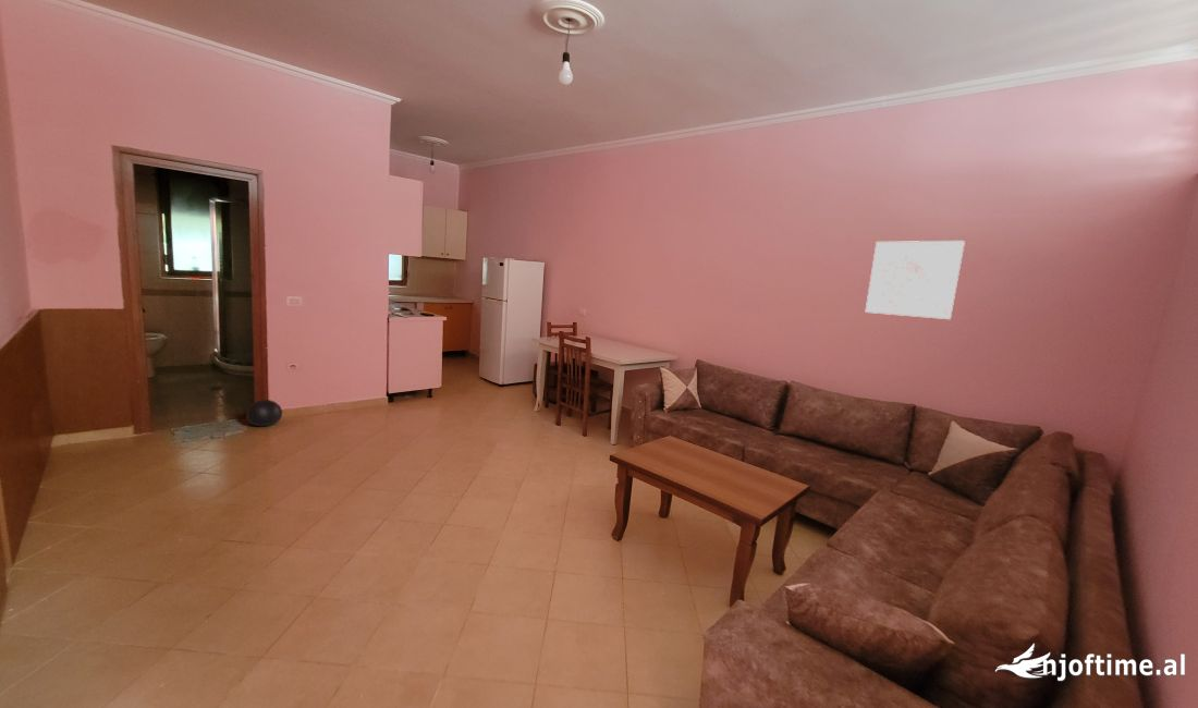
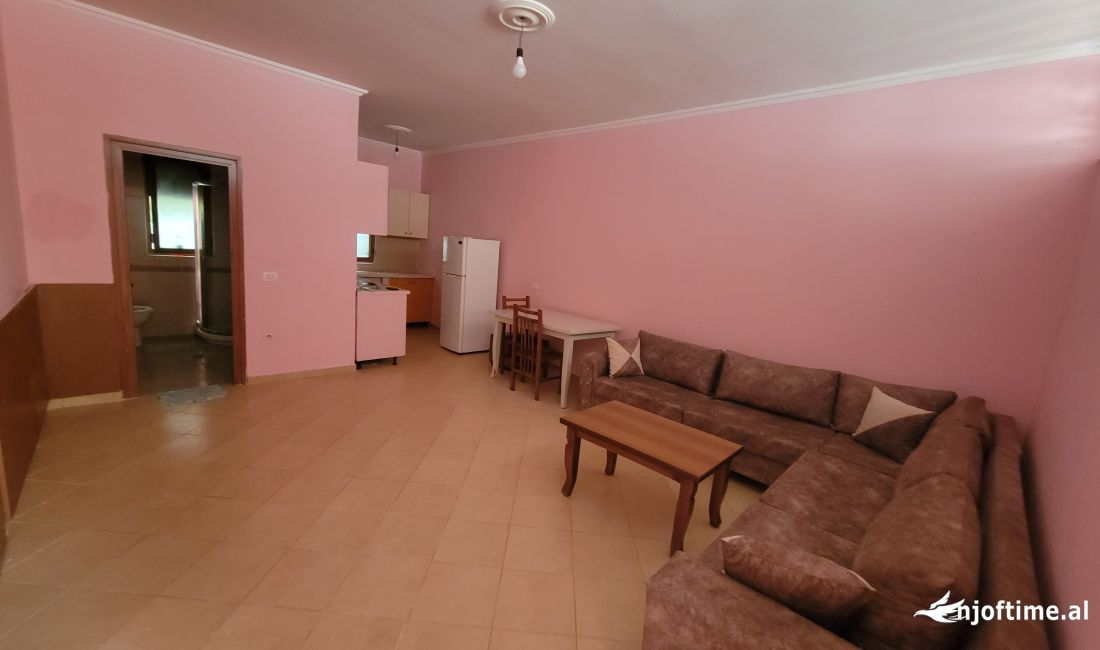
- wall art [865,240,966,320]
- decorative ball [245,399,283,427]
